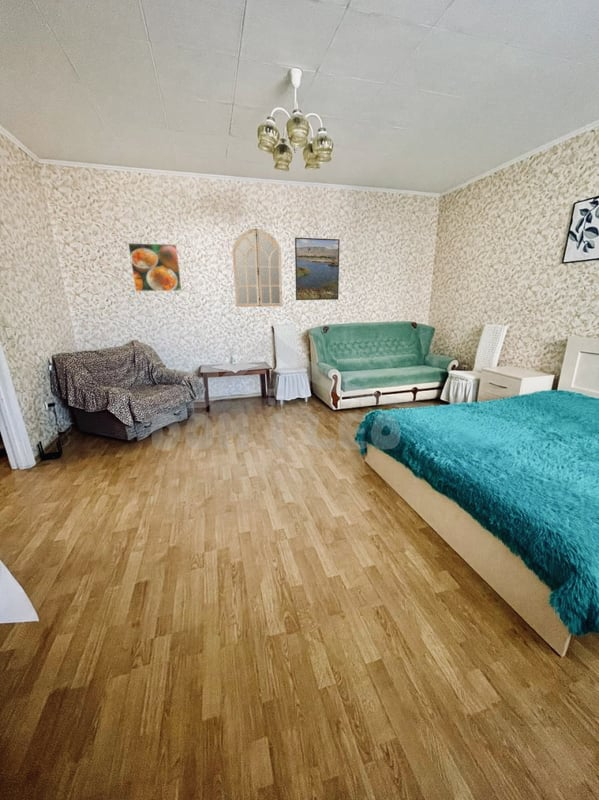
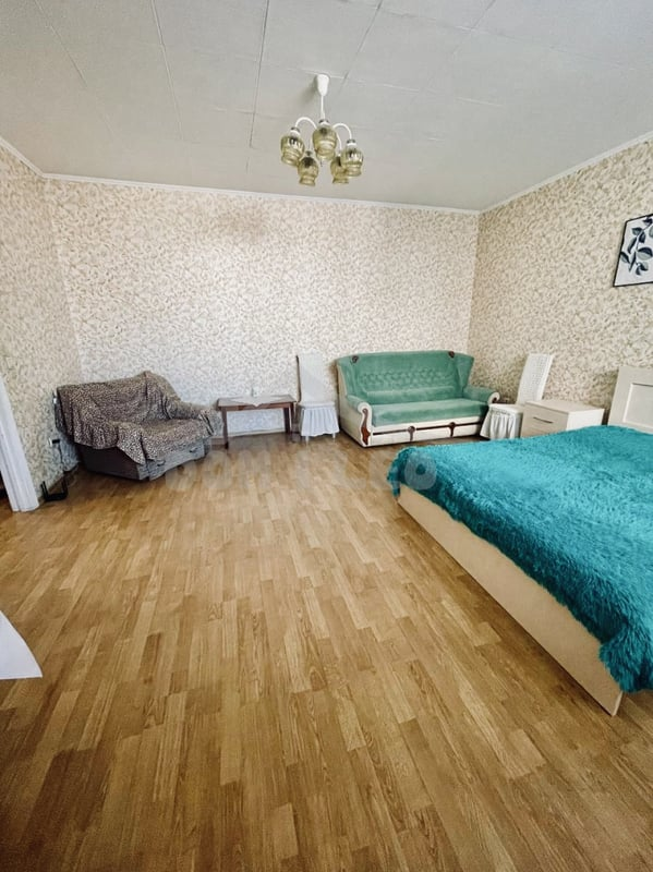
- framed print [127,242,183,292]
- home mirror [231,228,283,308]
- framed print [294,237,341,301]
